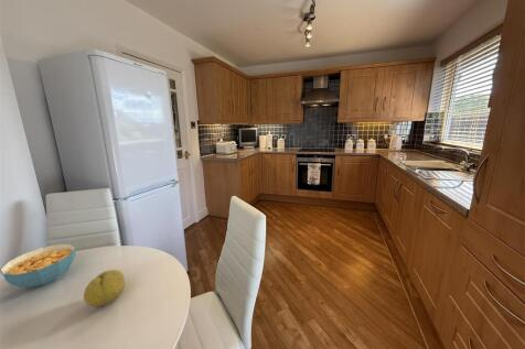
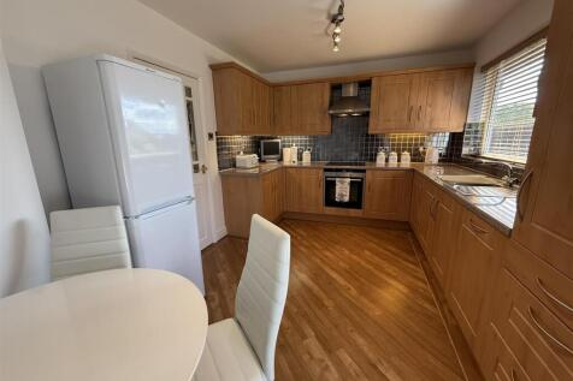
- cereal bowl [0,243,77,288]
- fruit [83,269,126,307]
